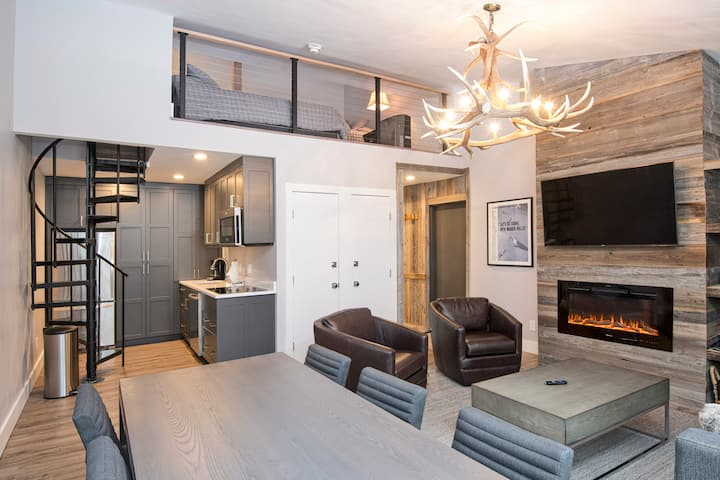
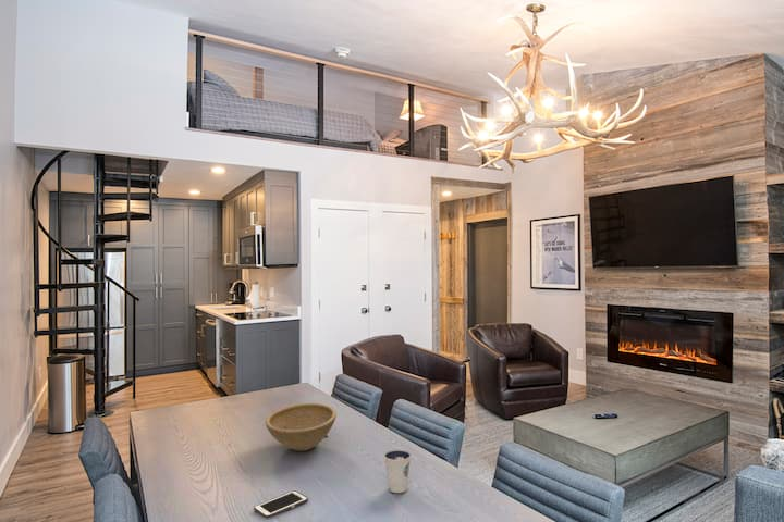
+ cell phone [253,489,309,520]
+ bowl [265,402,338,452]
+ dixie cup [383,448,412,494]
